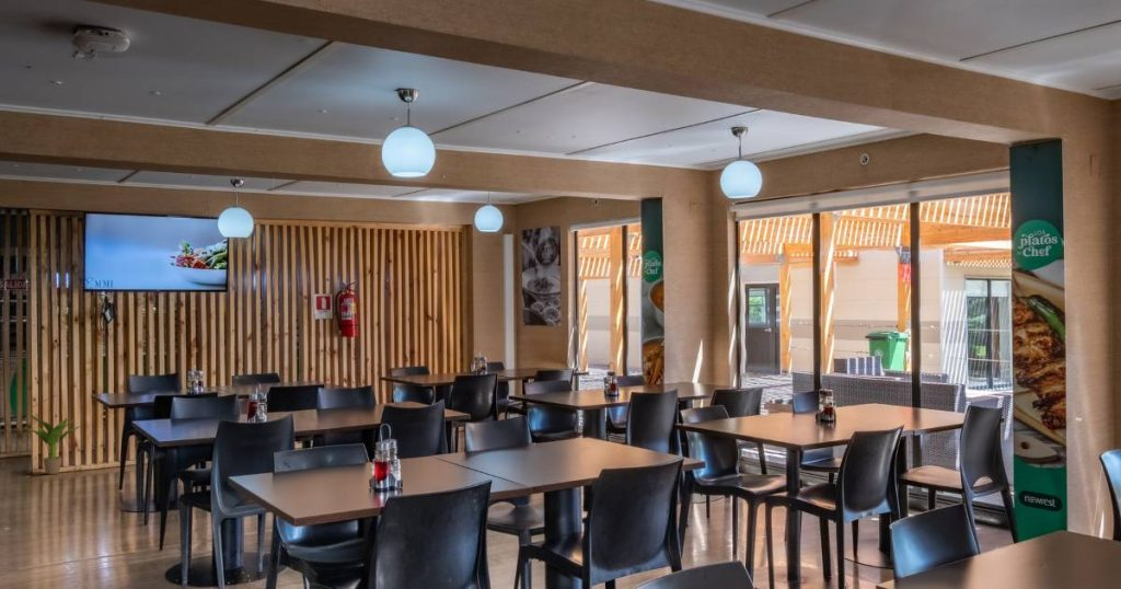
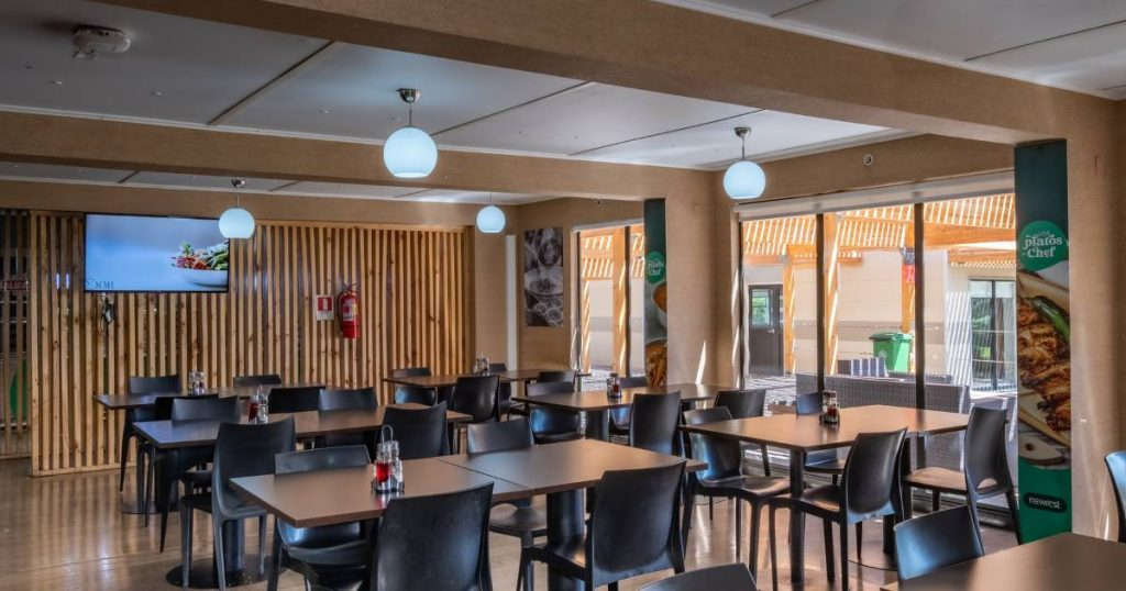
- potted plant [24,414,82,475]
